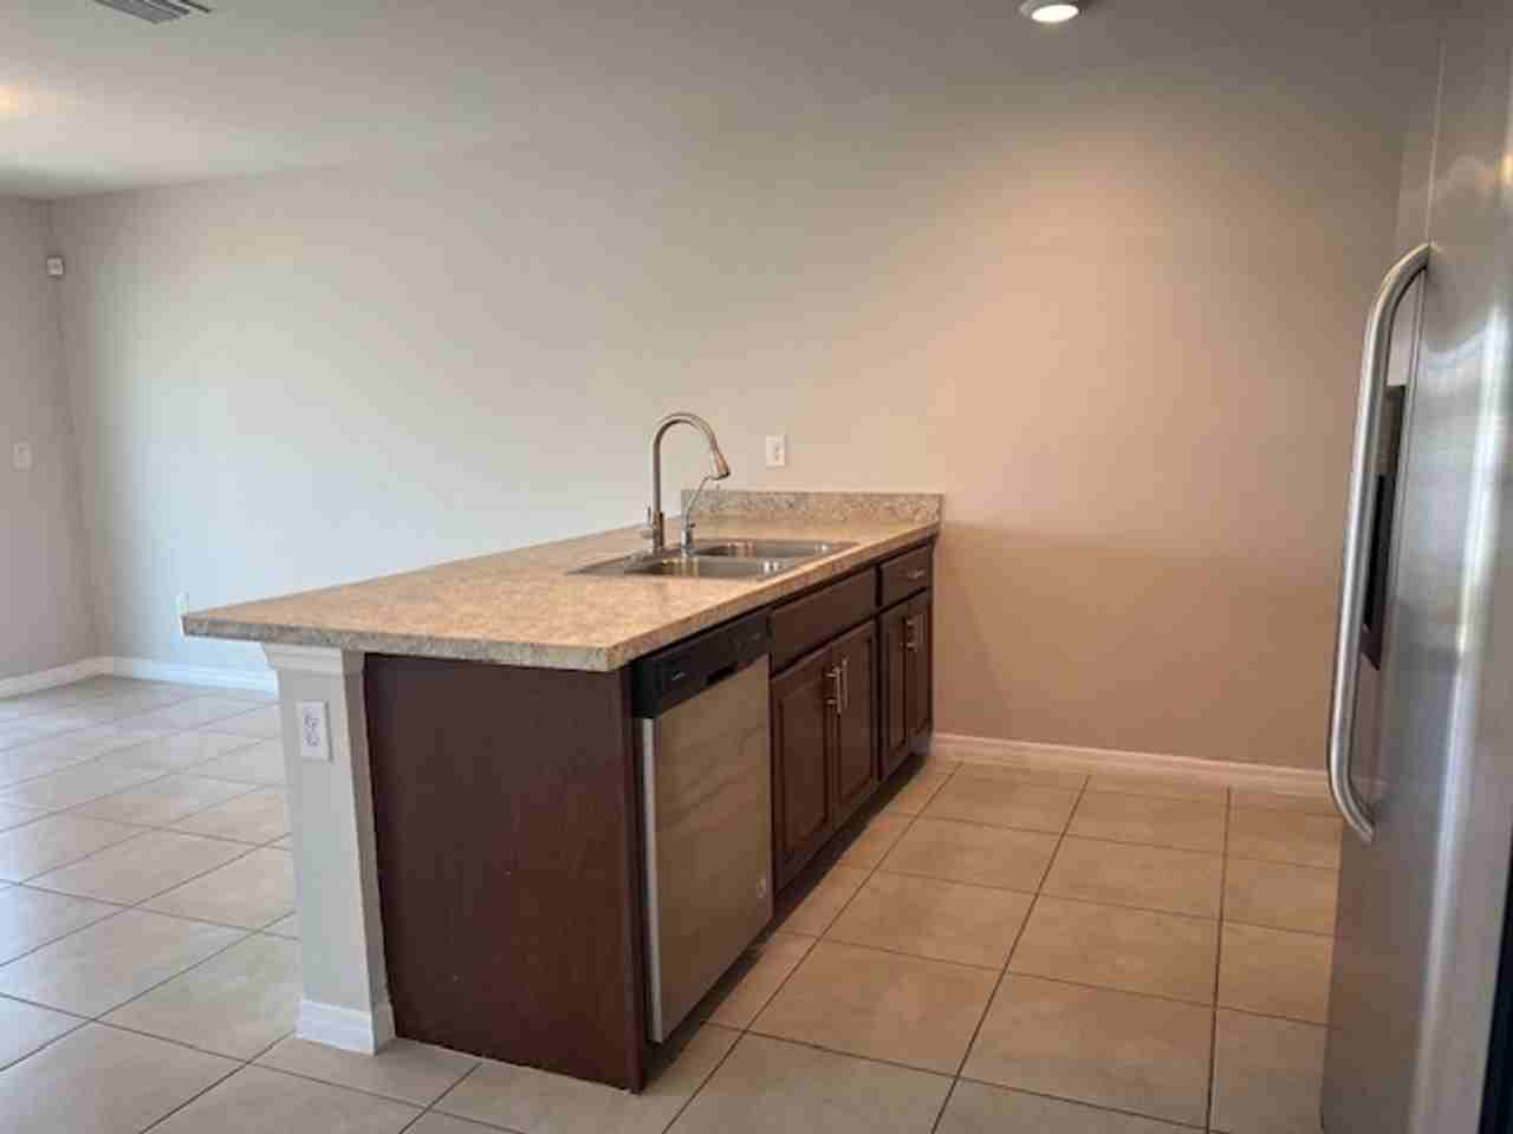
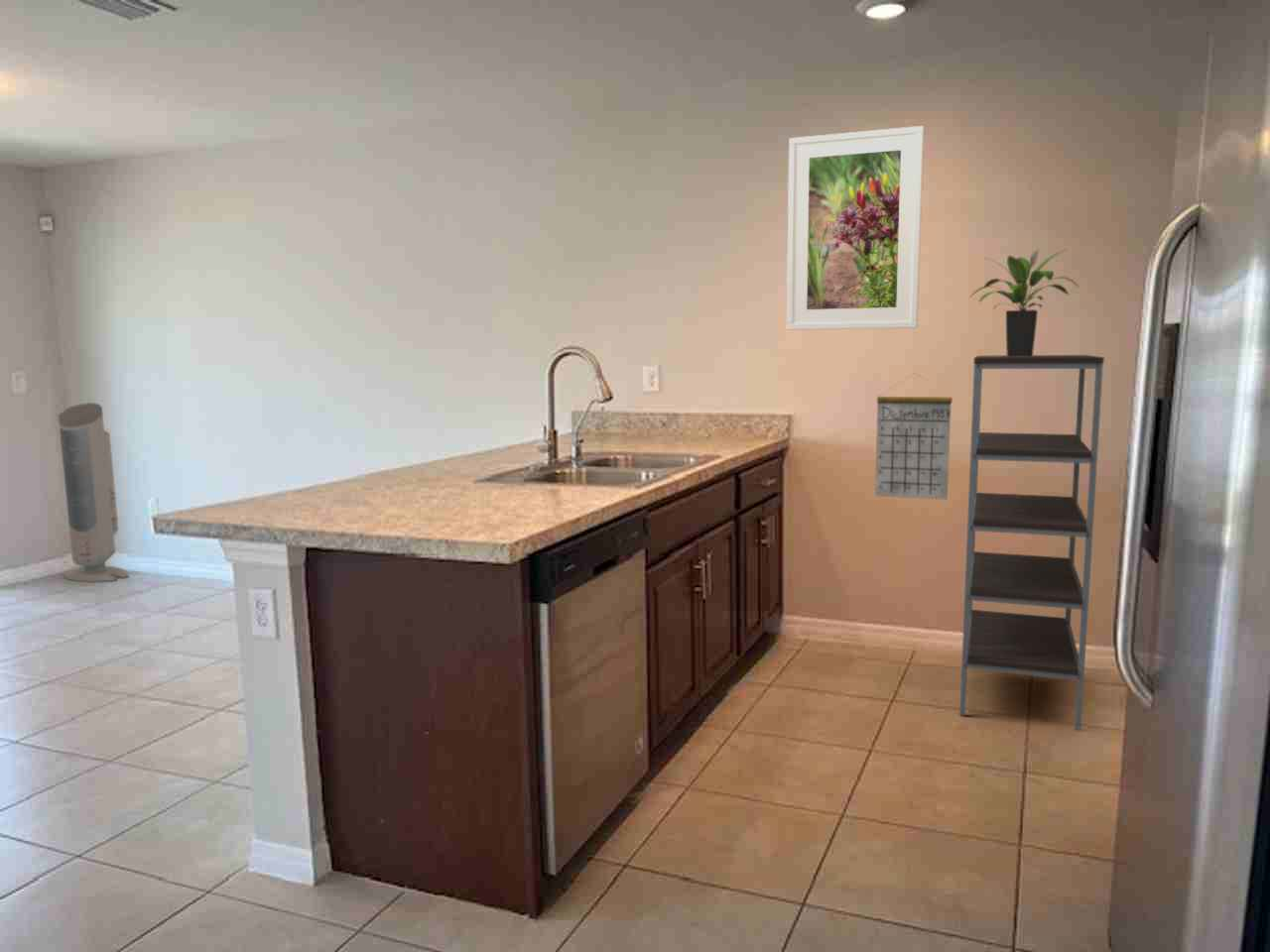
+ calendar [874,373,953,501]
+ shelving unit [958,354,1105,732]
+ potted plant [969,248,1080,357]
+ air purifier [58,402,130,583]
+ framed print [786,125,925,331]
